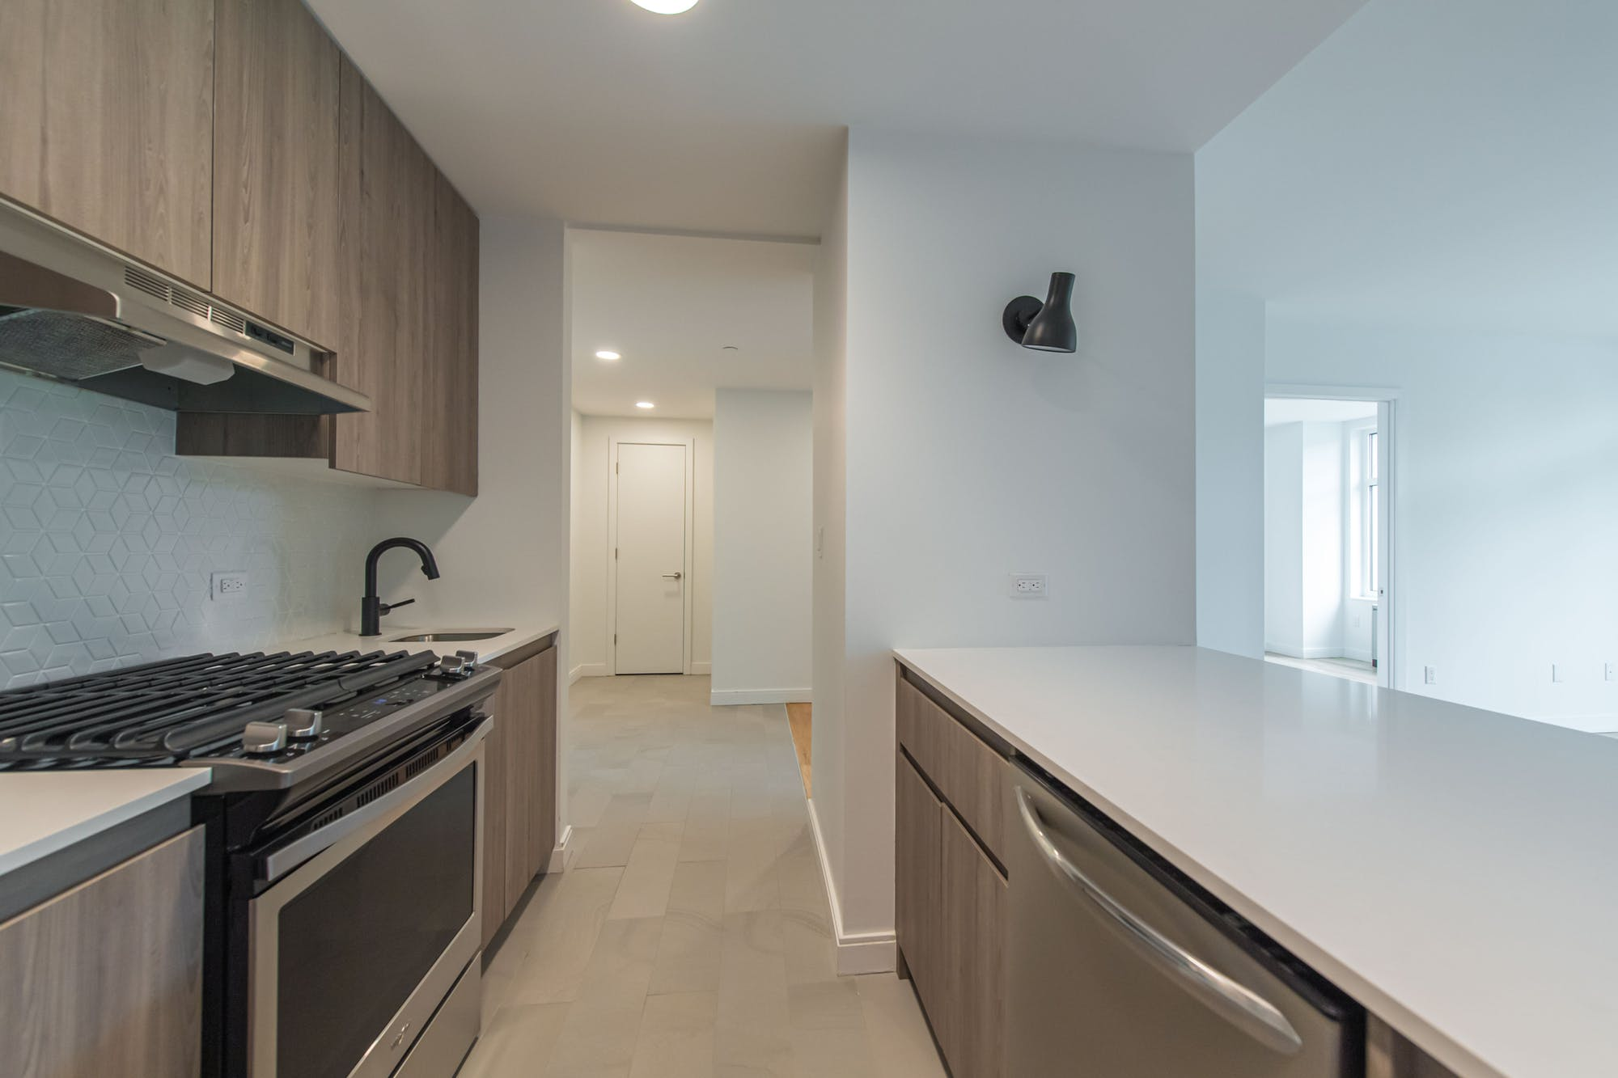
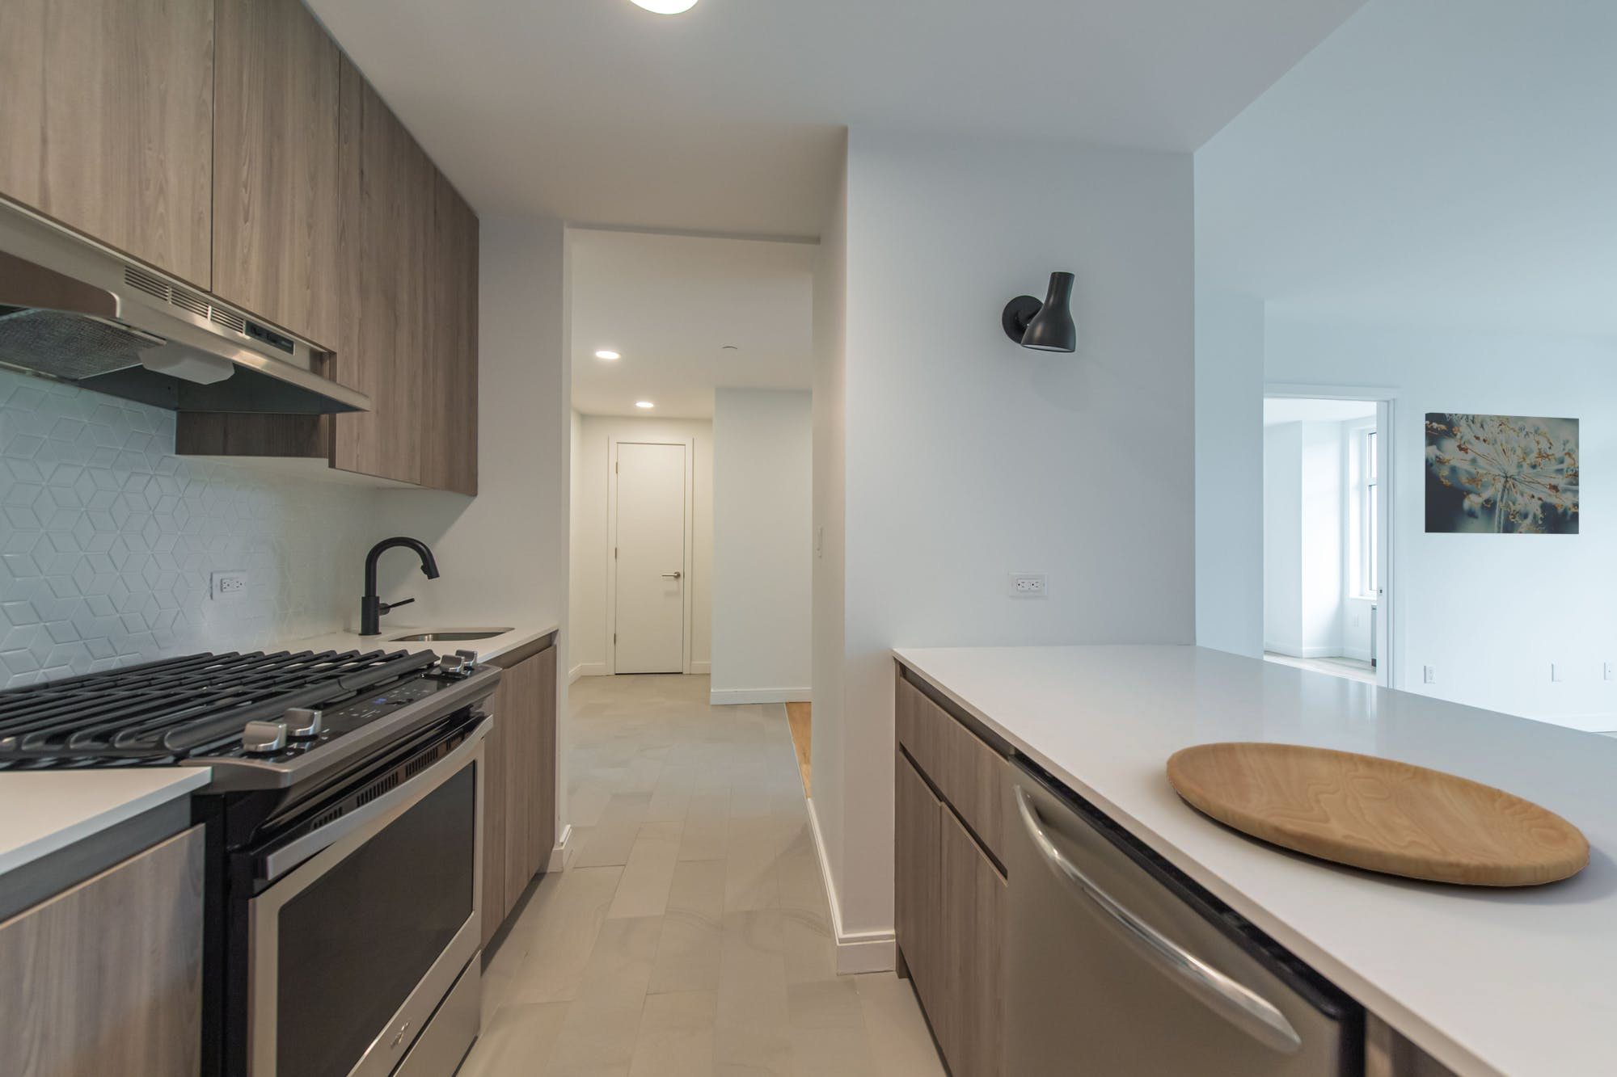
+ wall art [1423,412,1580,535]
+ cutting board [1166,740,1591,888]
